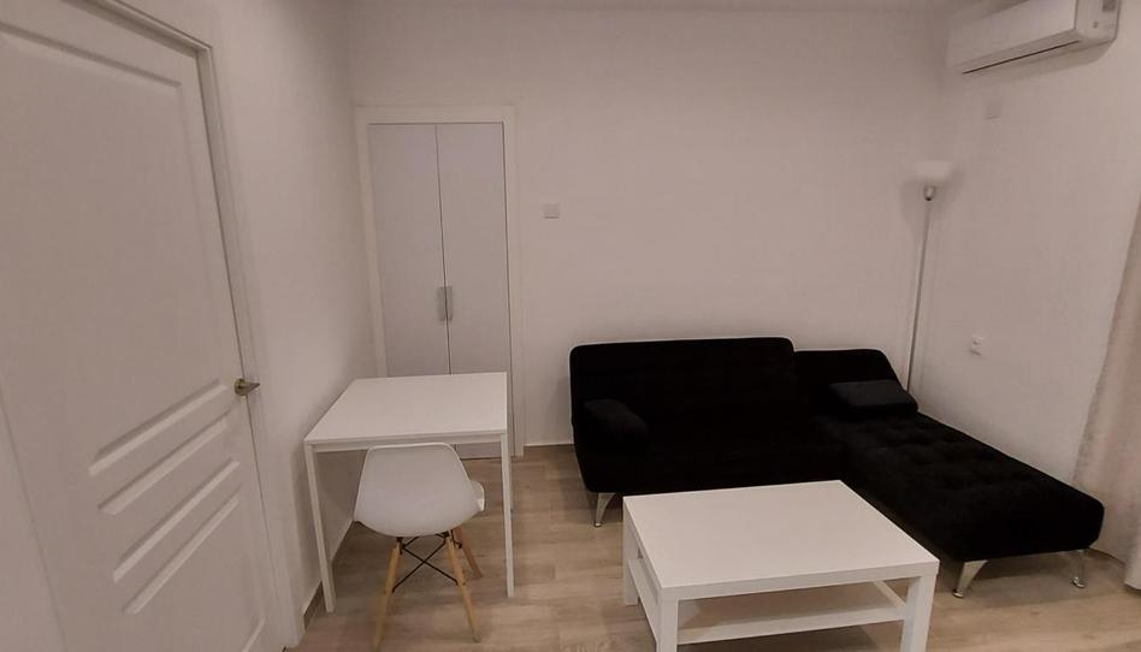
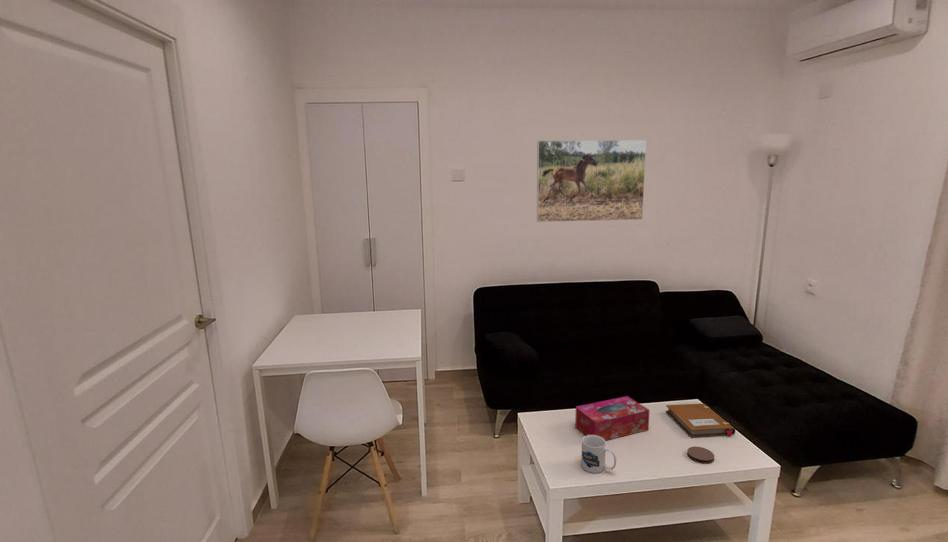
+ coaster [686,446,715,465]
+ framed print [536,139,648,223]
+ mug [580,435,617,474]
+ tissue box [574,395,650,442]
+ notebook [665,402,736,438]
